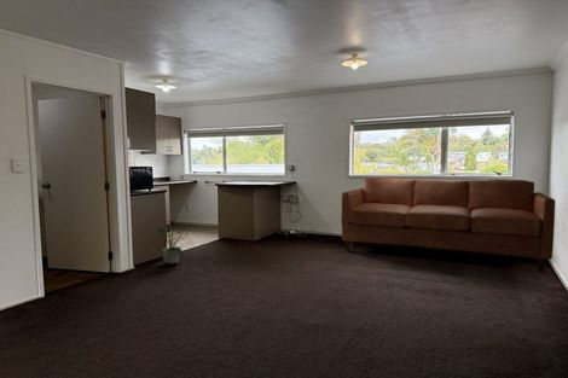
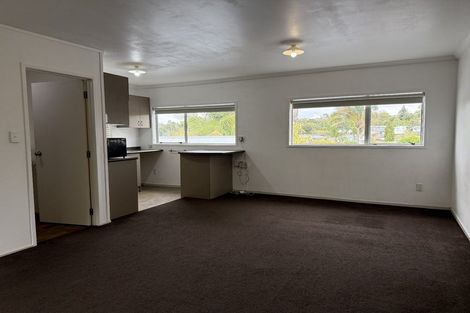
- sofa [340,176,556,273]
- potted plant [157,220,191,266]
